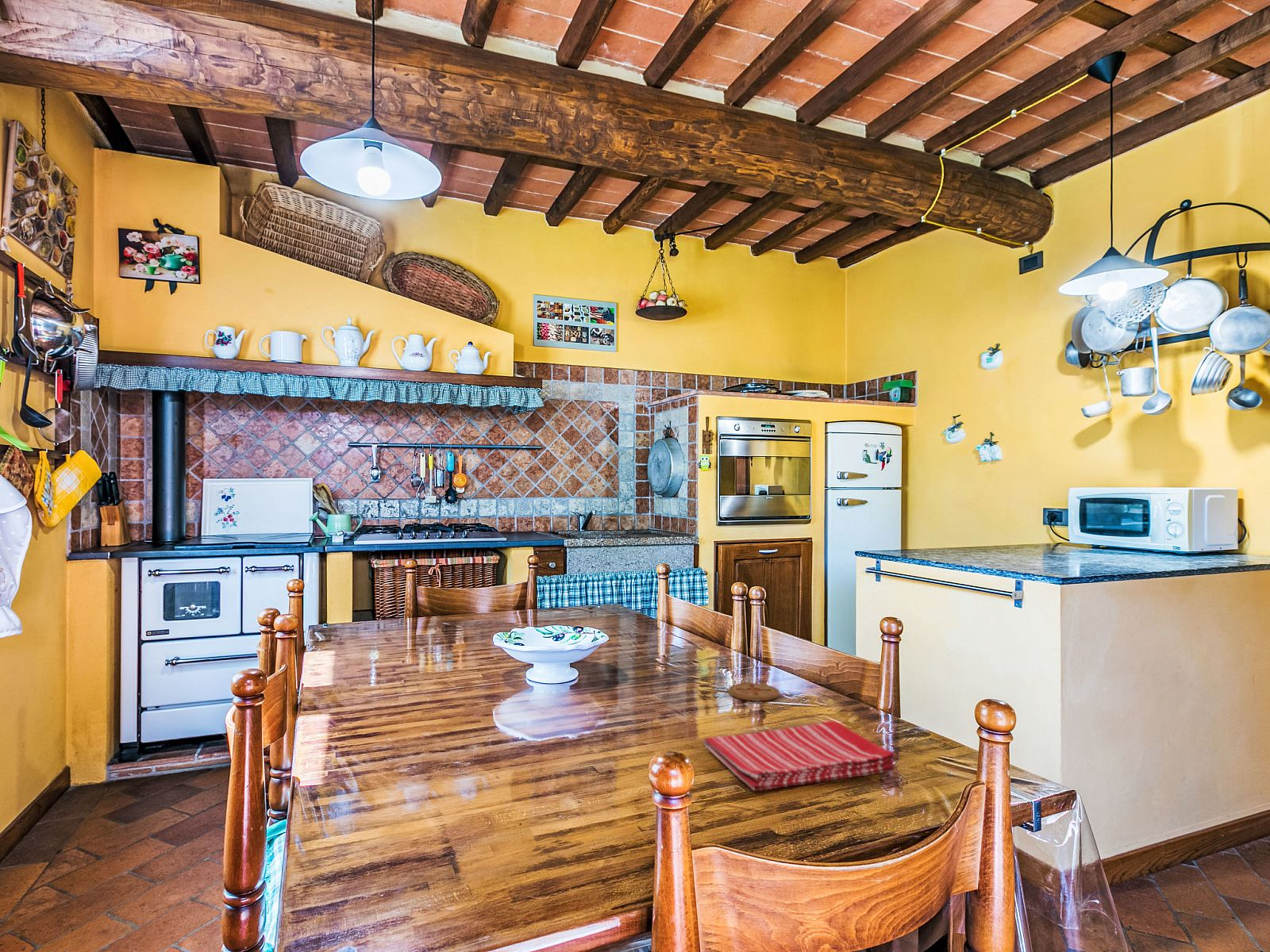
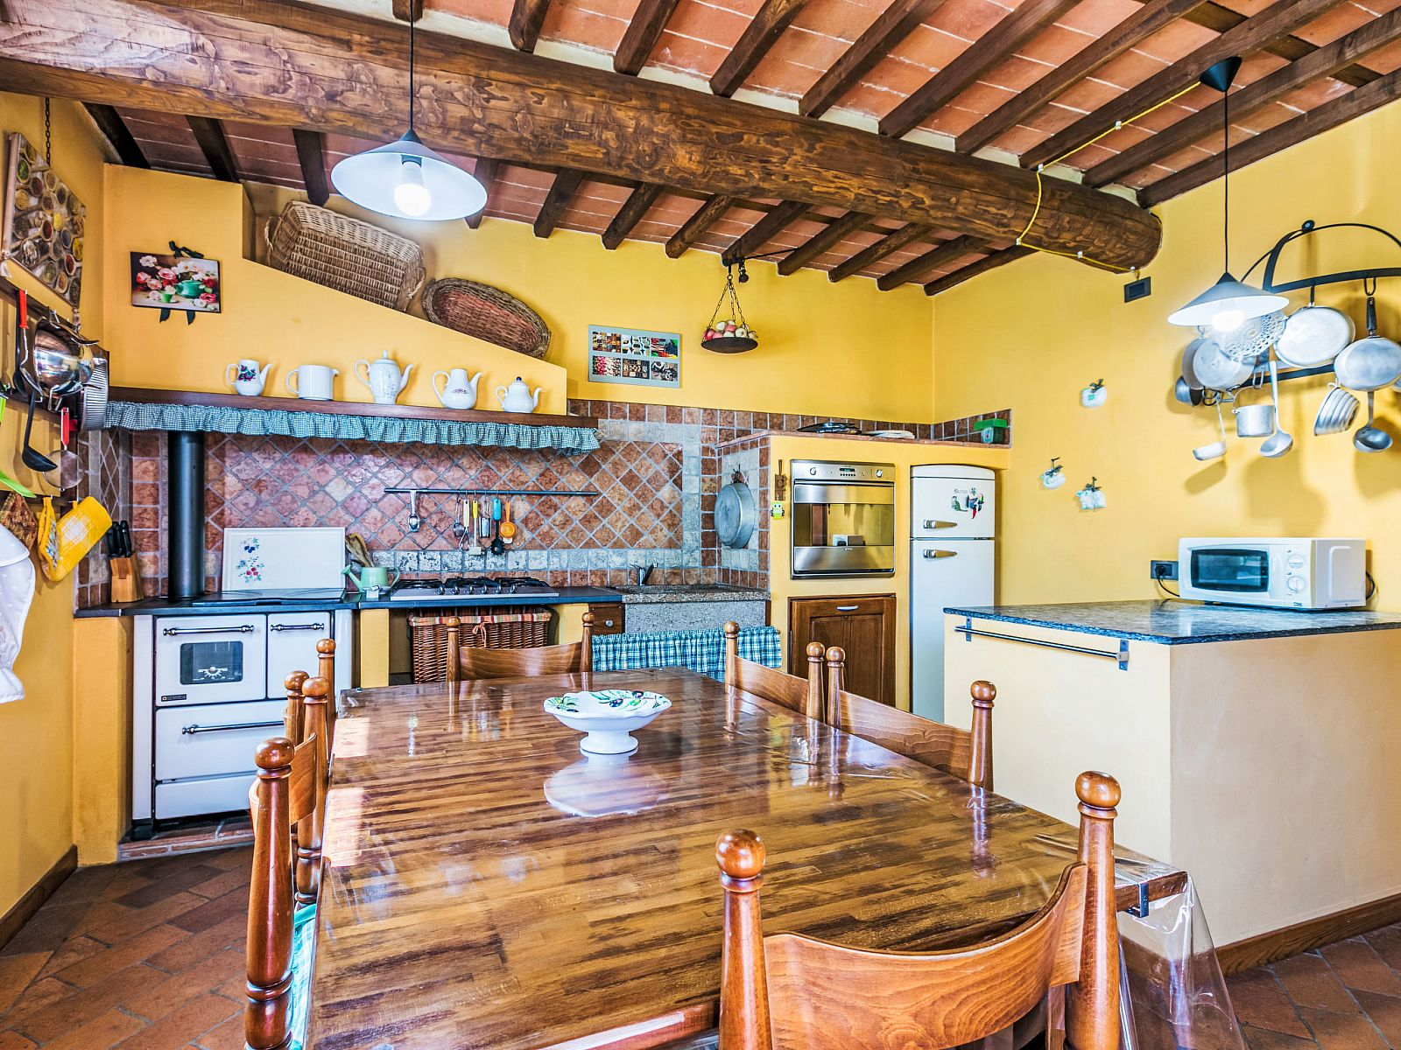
- dish towel [702,720,896,792]
- coaster [728,682,780,701]
